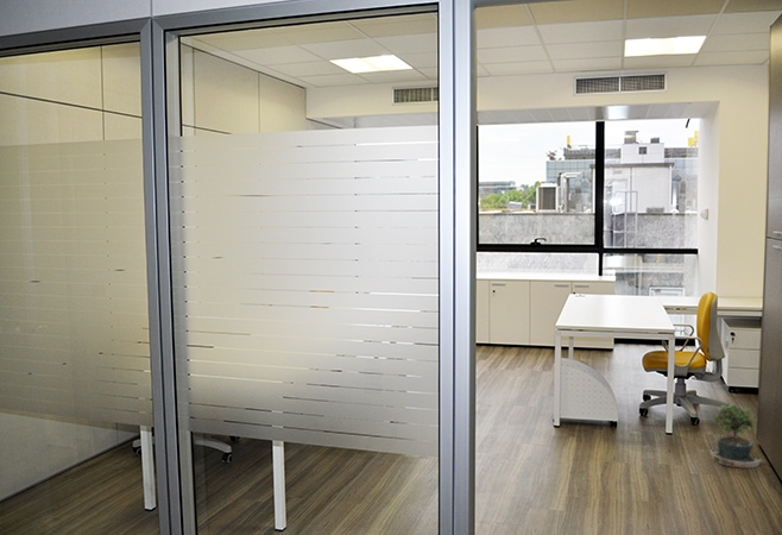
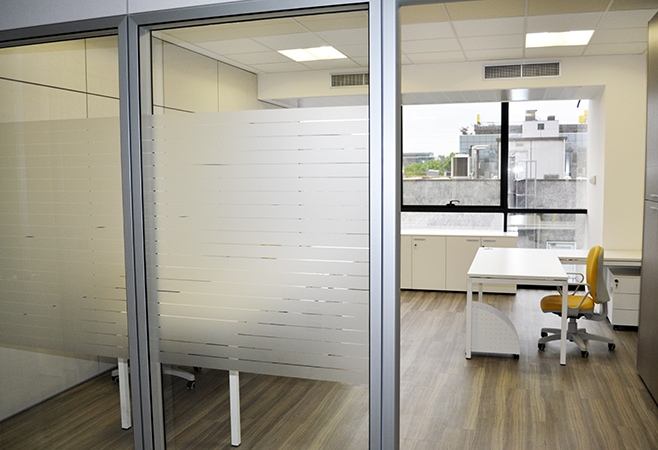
- potted plant [699,403,762,470]
